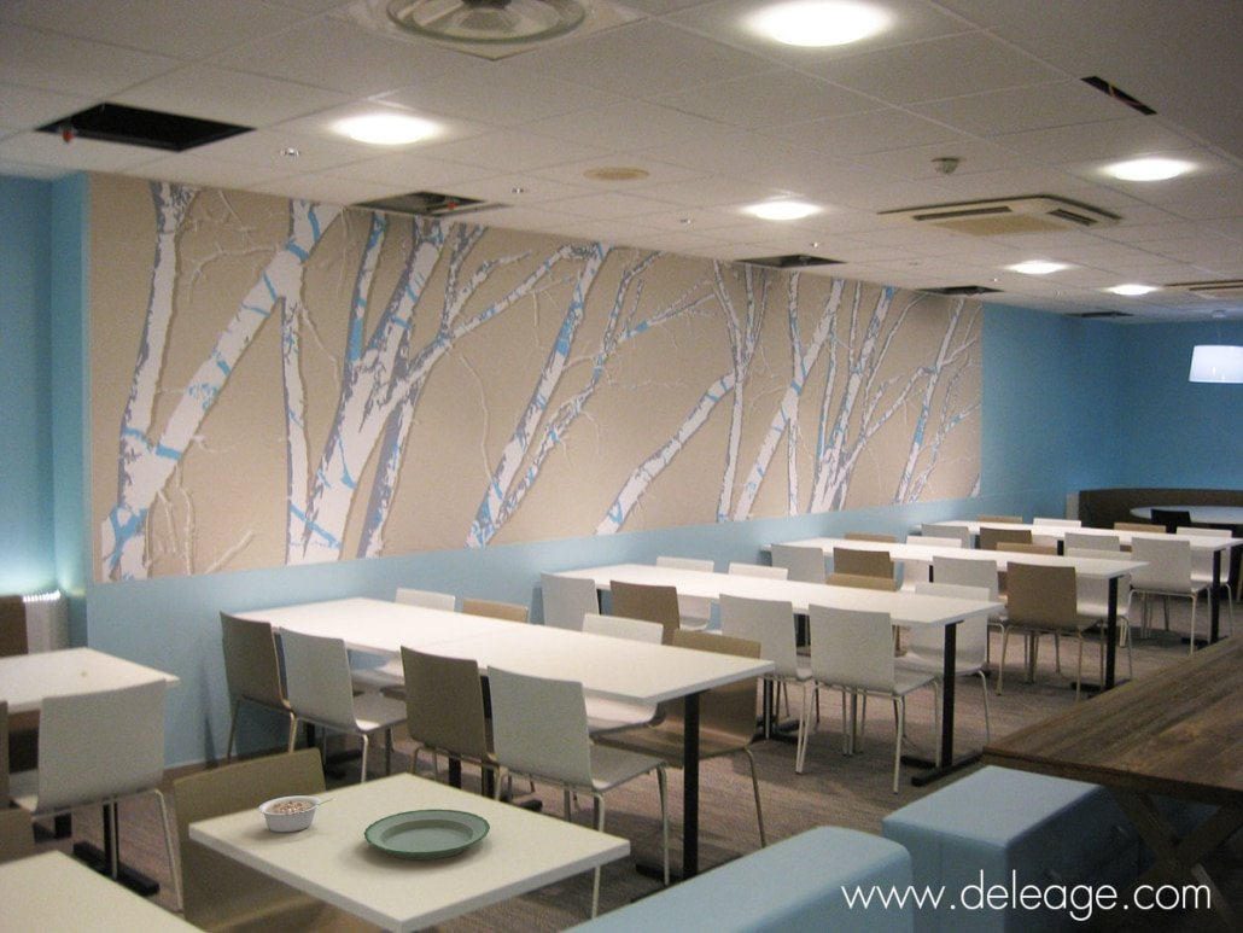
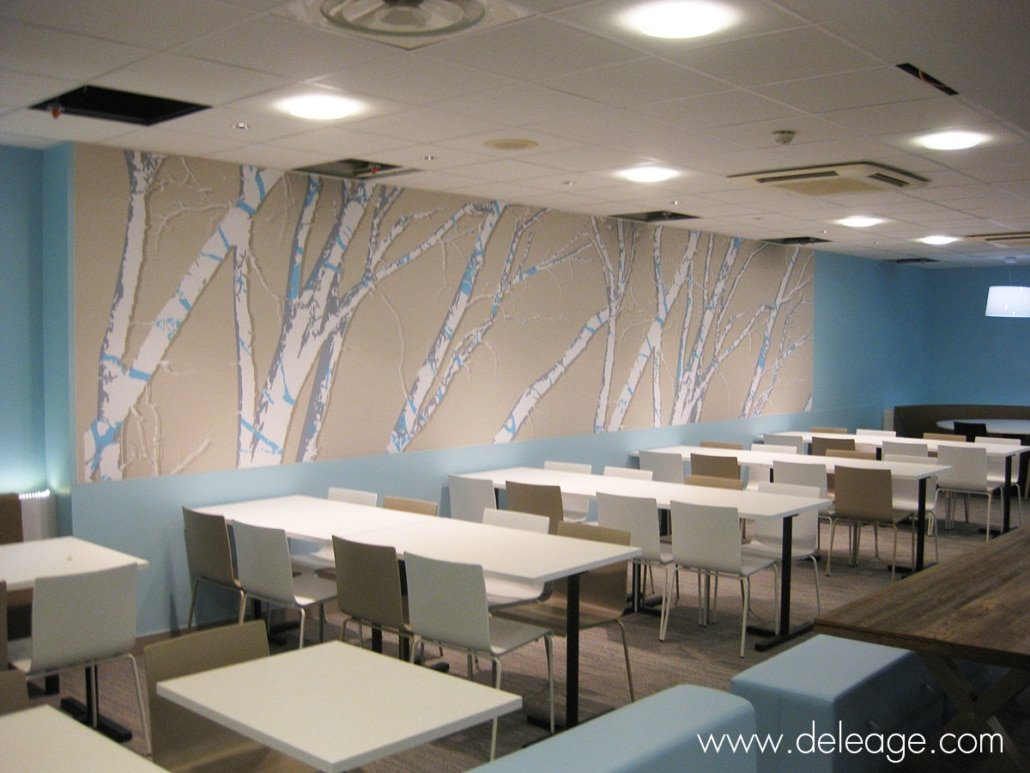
- plate [362,807,491,861]
- legume [258,794,333,834]
